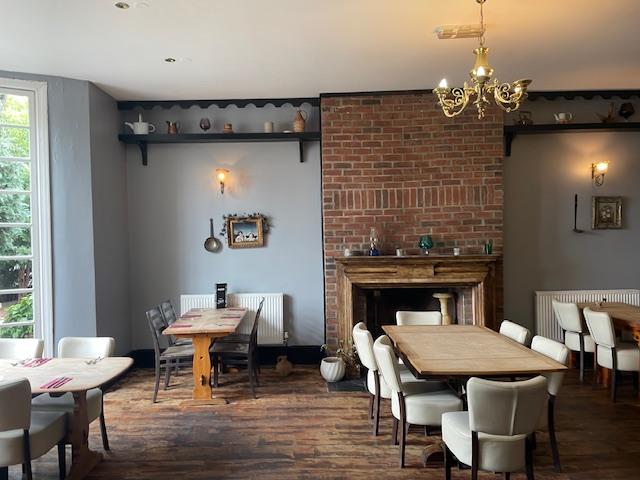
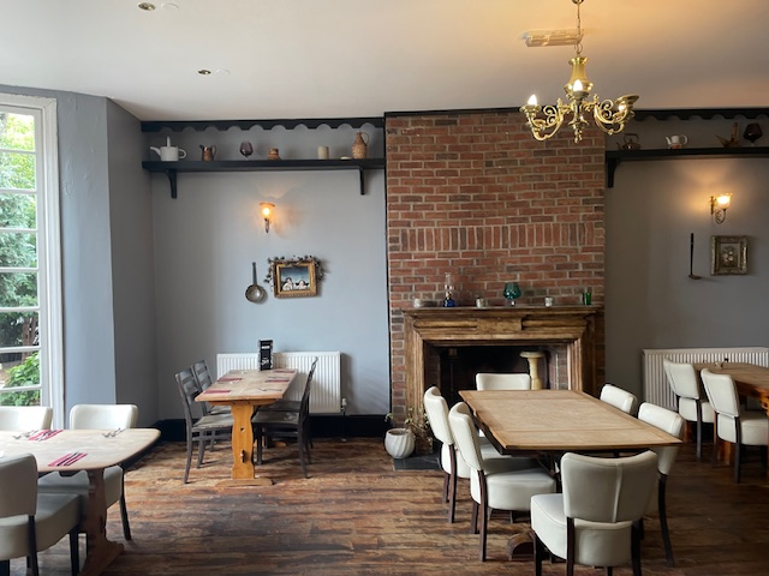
- ceramic jug [275,355,293,377]
